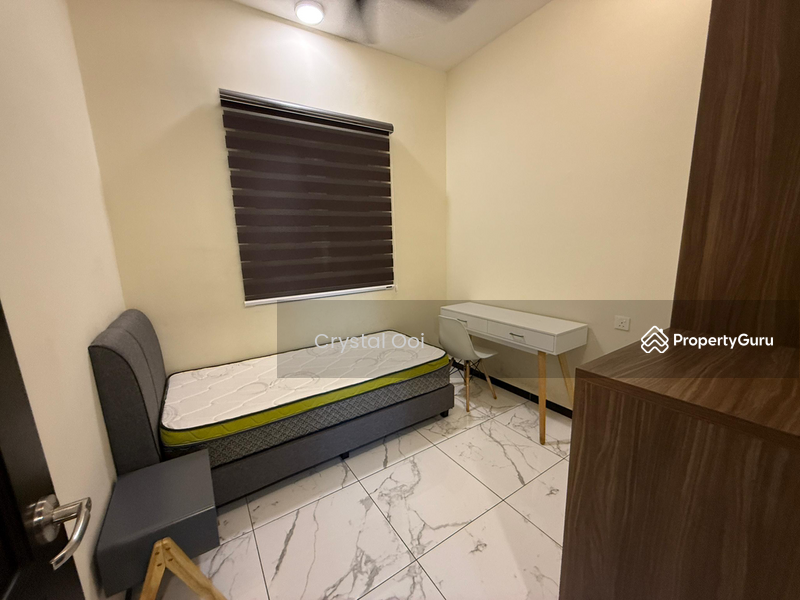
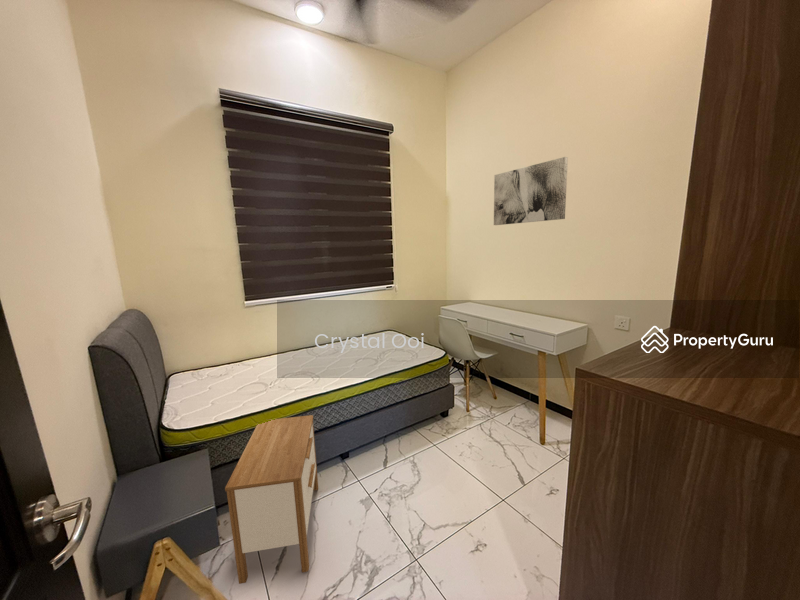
+ wall art [493,156,569,226]
+ nightstand [224,414,319,585]
